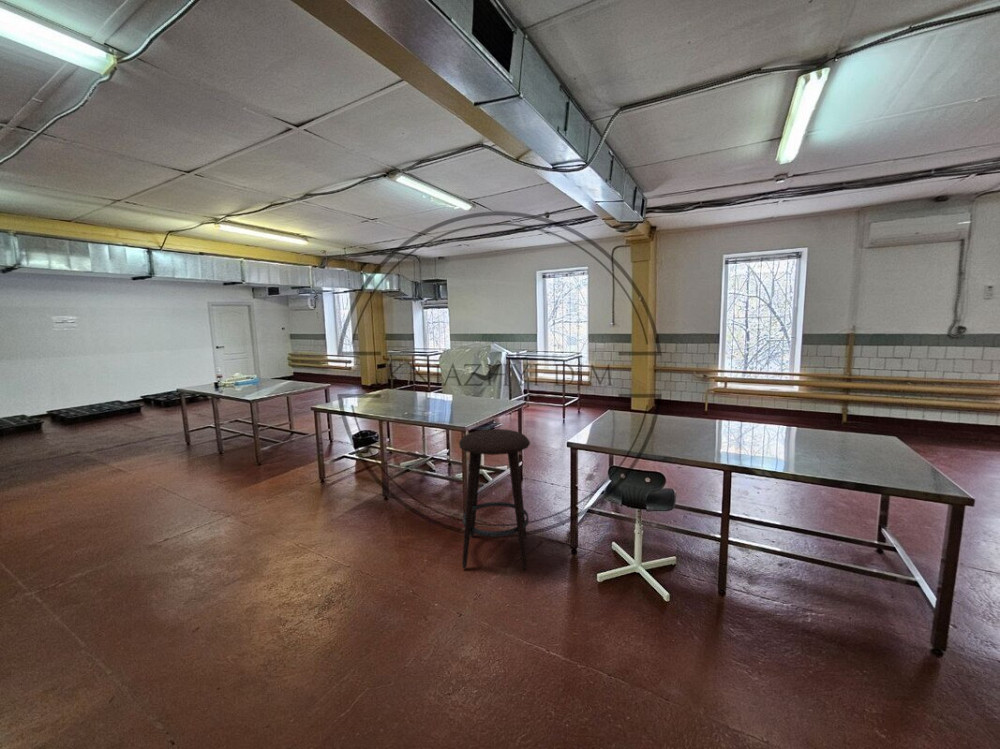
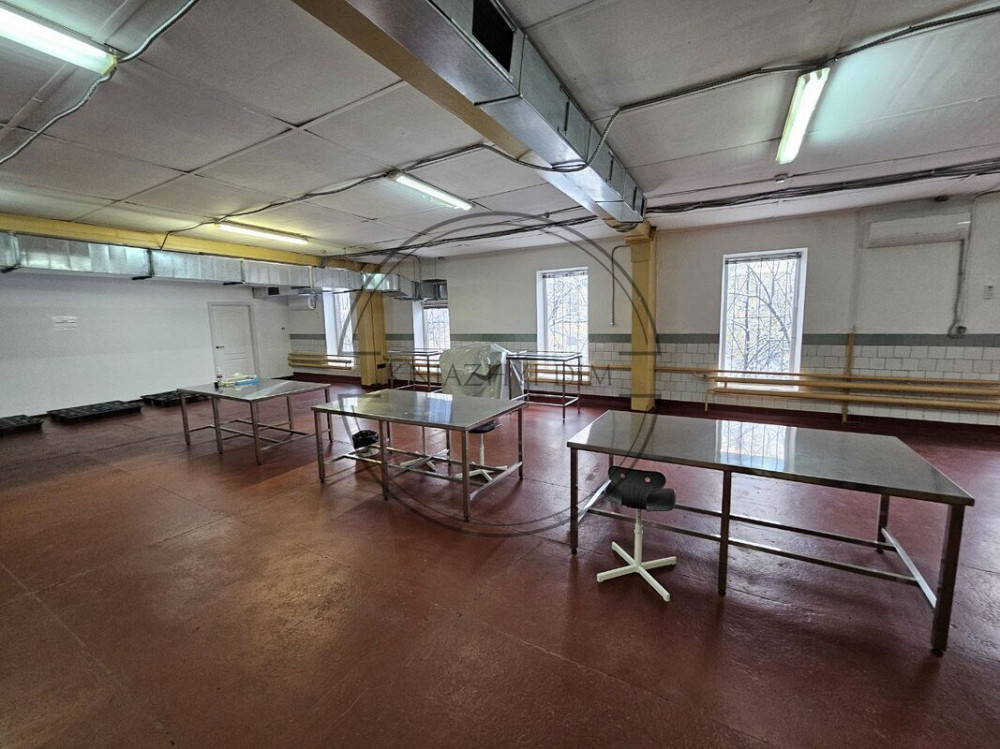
- stool [458,428,531,571]
